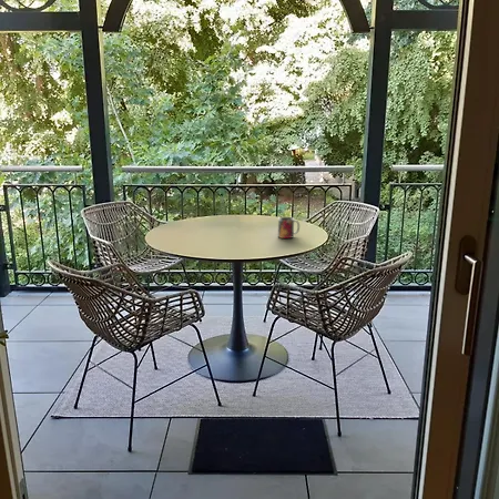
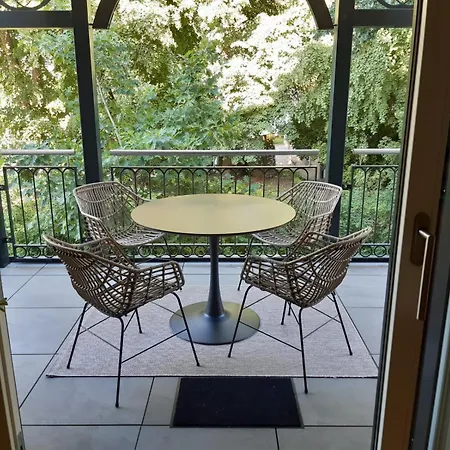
- mug [277,216,301,240]
